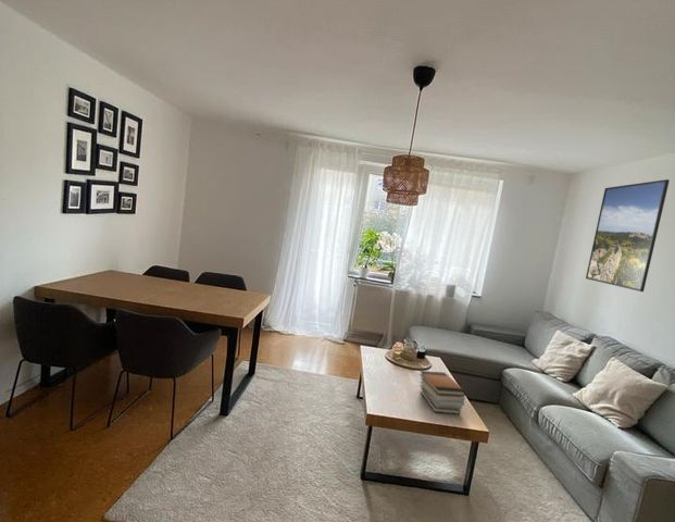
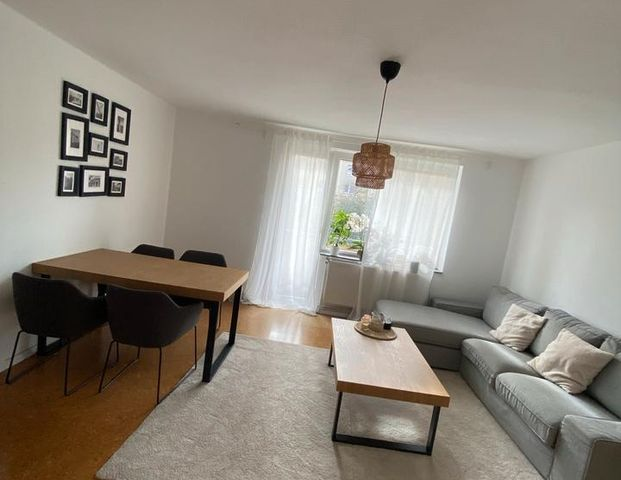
- book stack [418,370,467,415]
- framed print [585,178,671,293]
